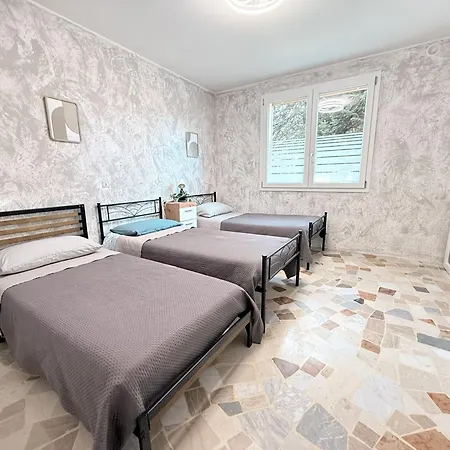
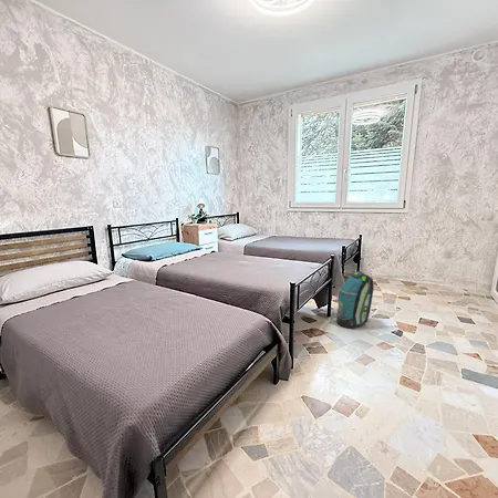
+ backpack [335,270,375,330]
